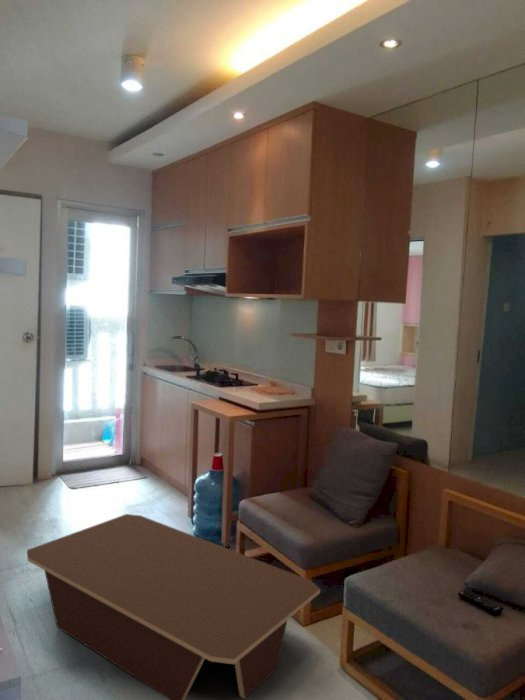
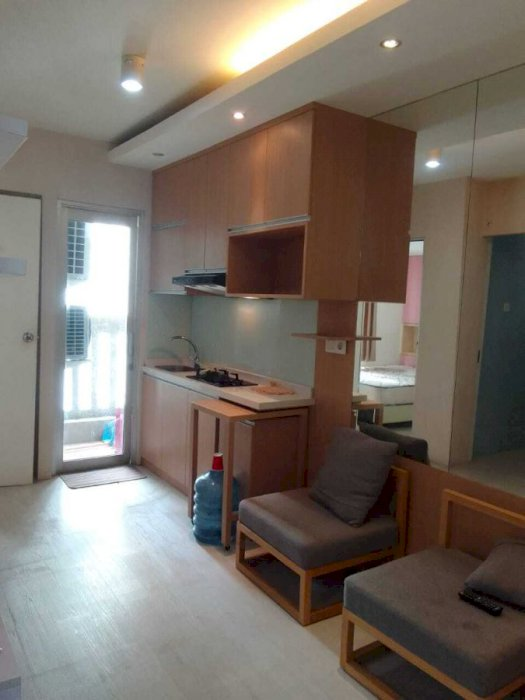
- coffee table [26,513,321,700]
